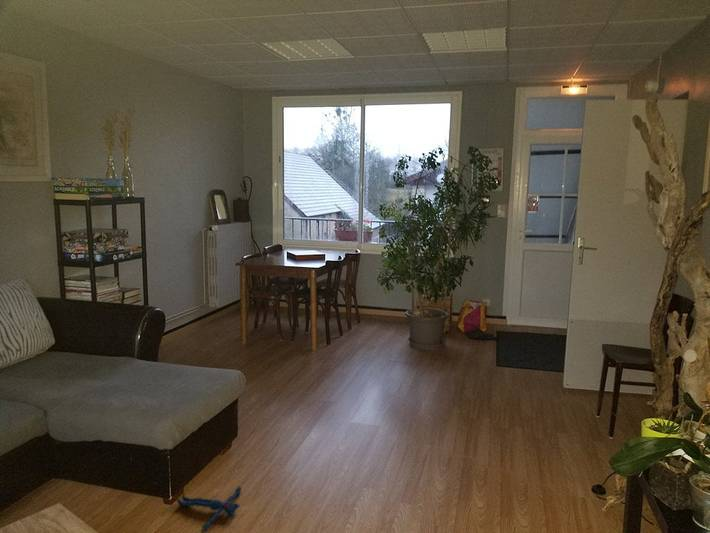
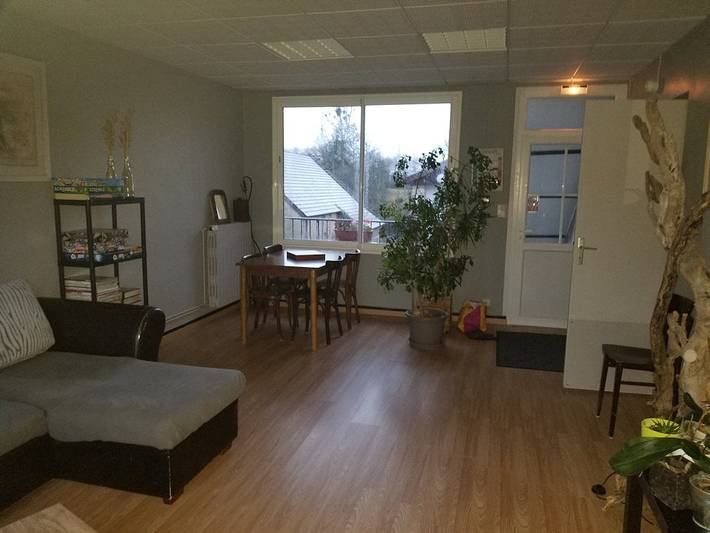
- plush toy [175,485,243,533]
